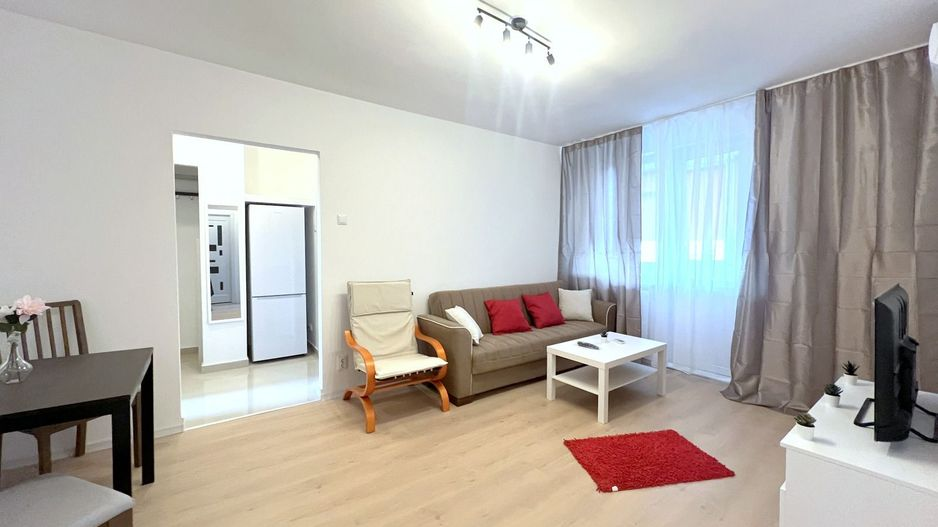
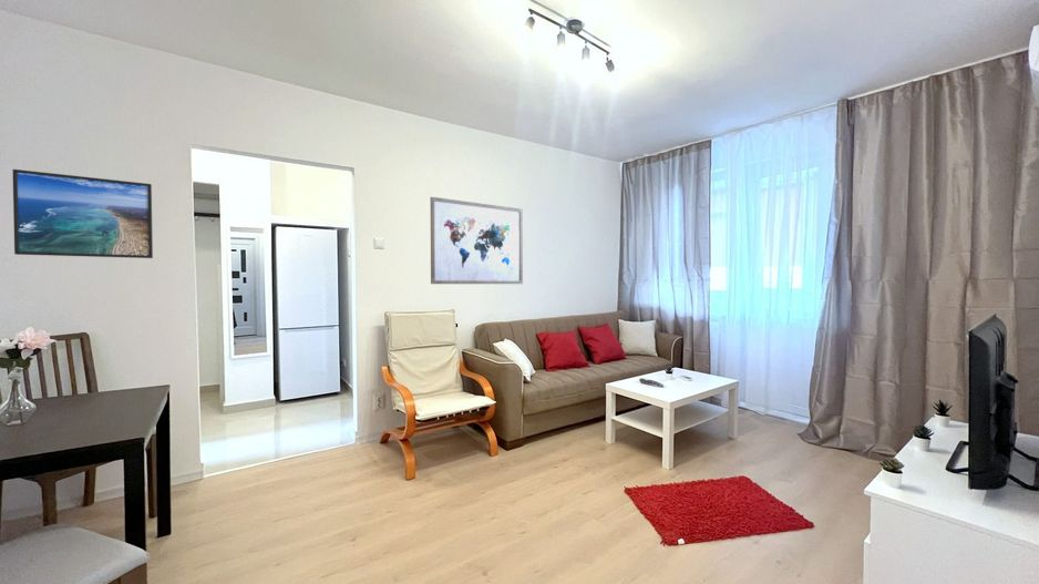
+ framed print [11,168,154,259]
+ wall art [430,196,524,285]
